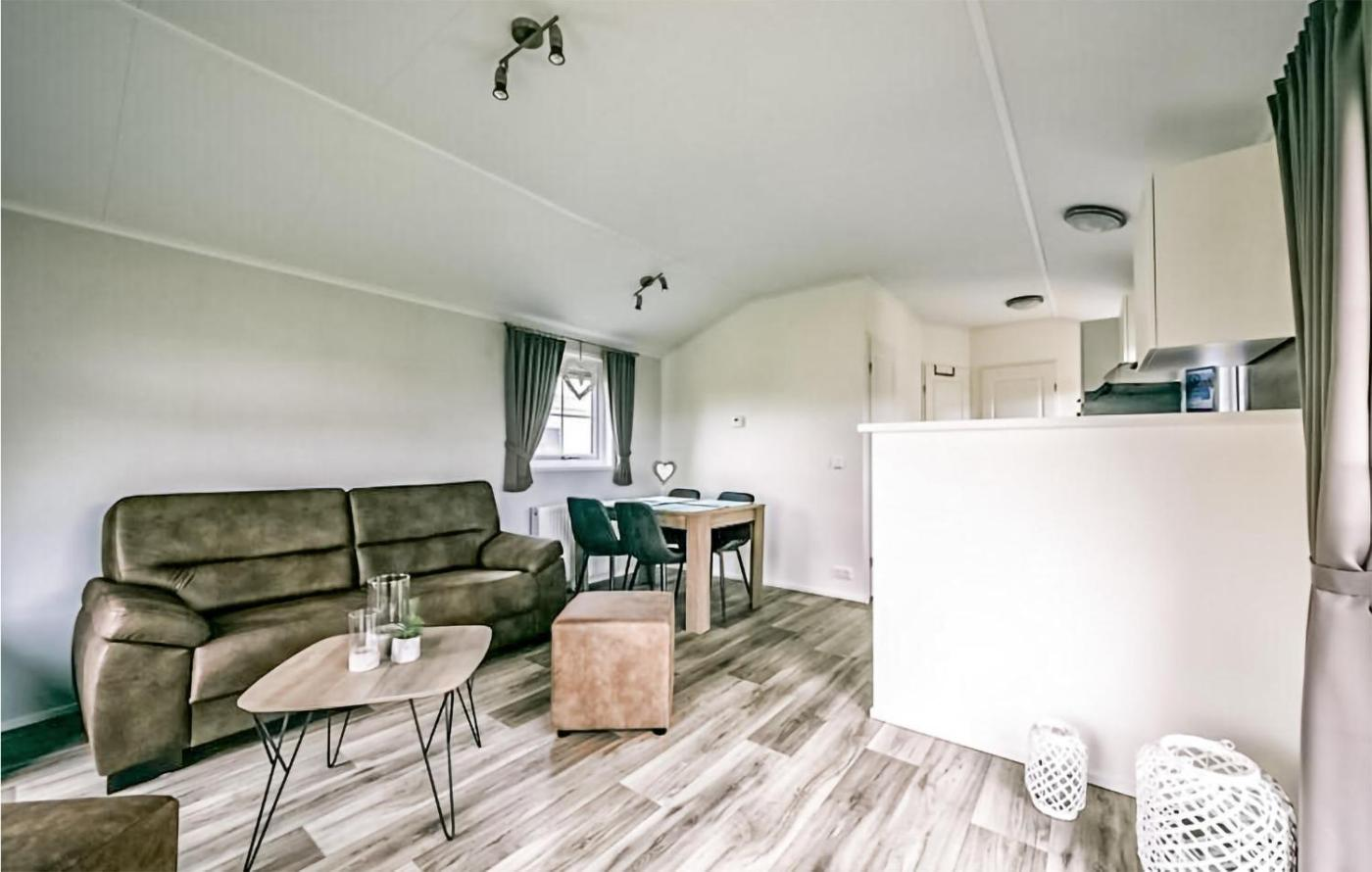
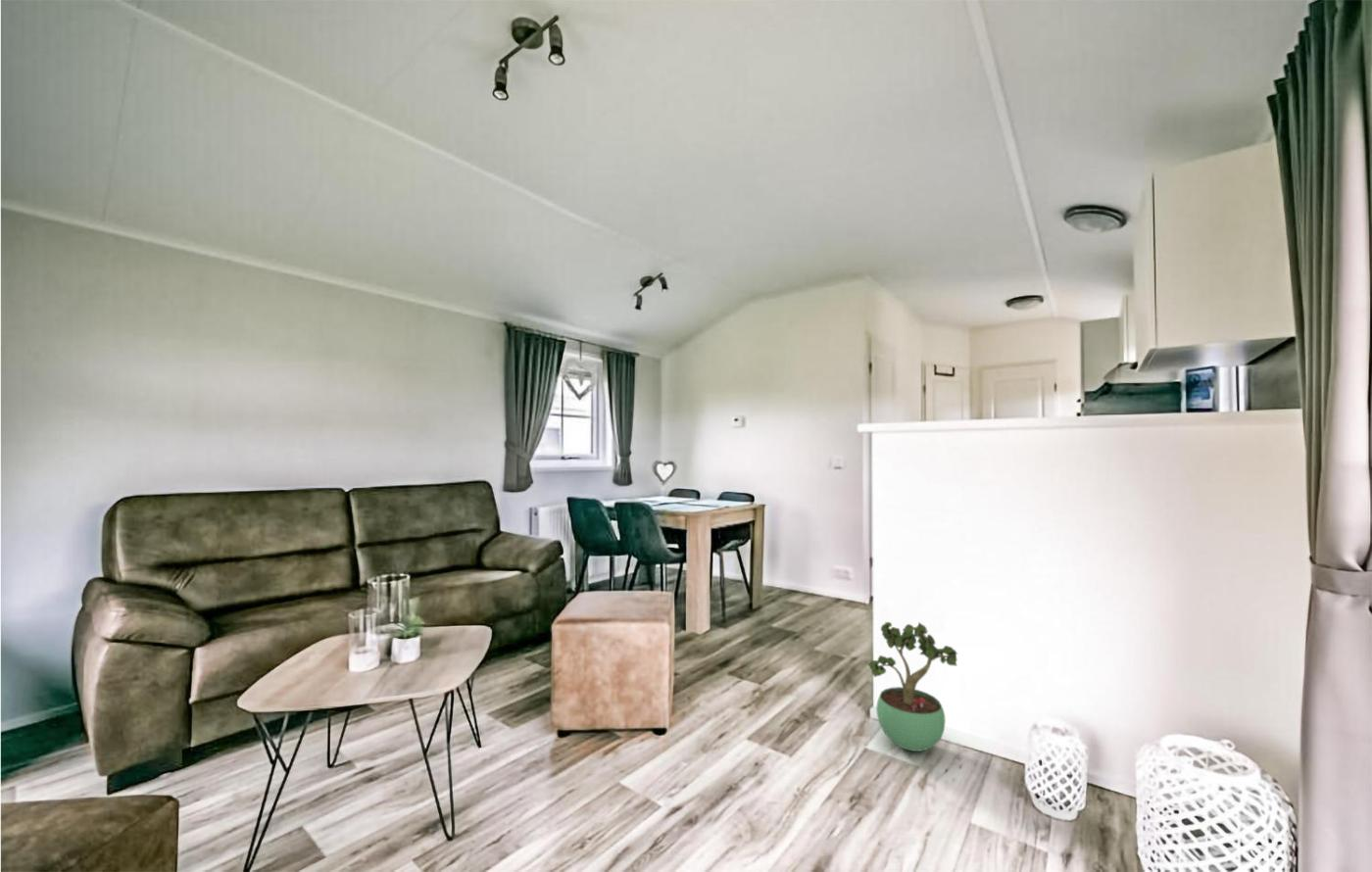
+ potted plant [867,621,959,752]
